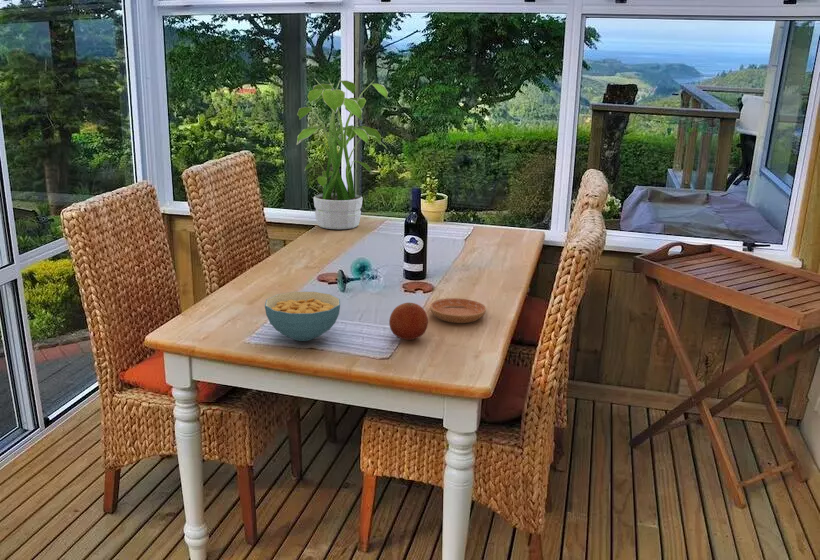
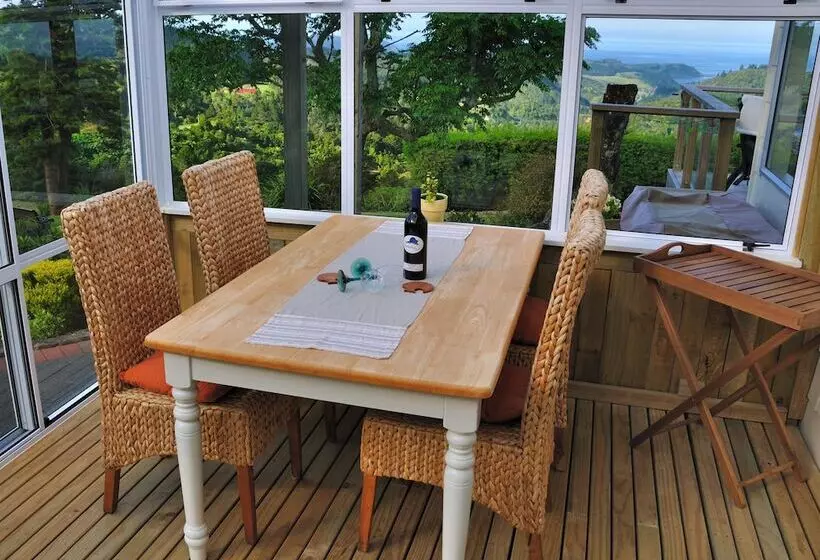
- fruit [388,302,429,341]
- cereal bowl [264,291,341,342]
- saucer [429,297,487,324]
- potted plant [296,78,389,230]
